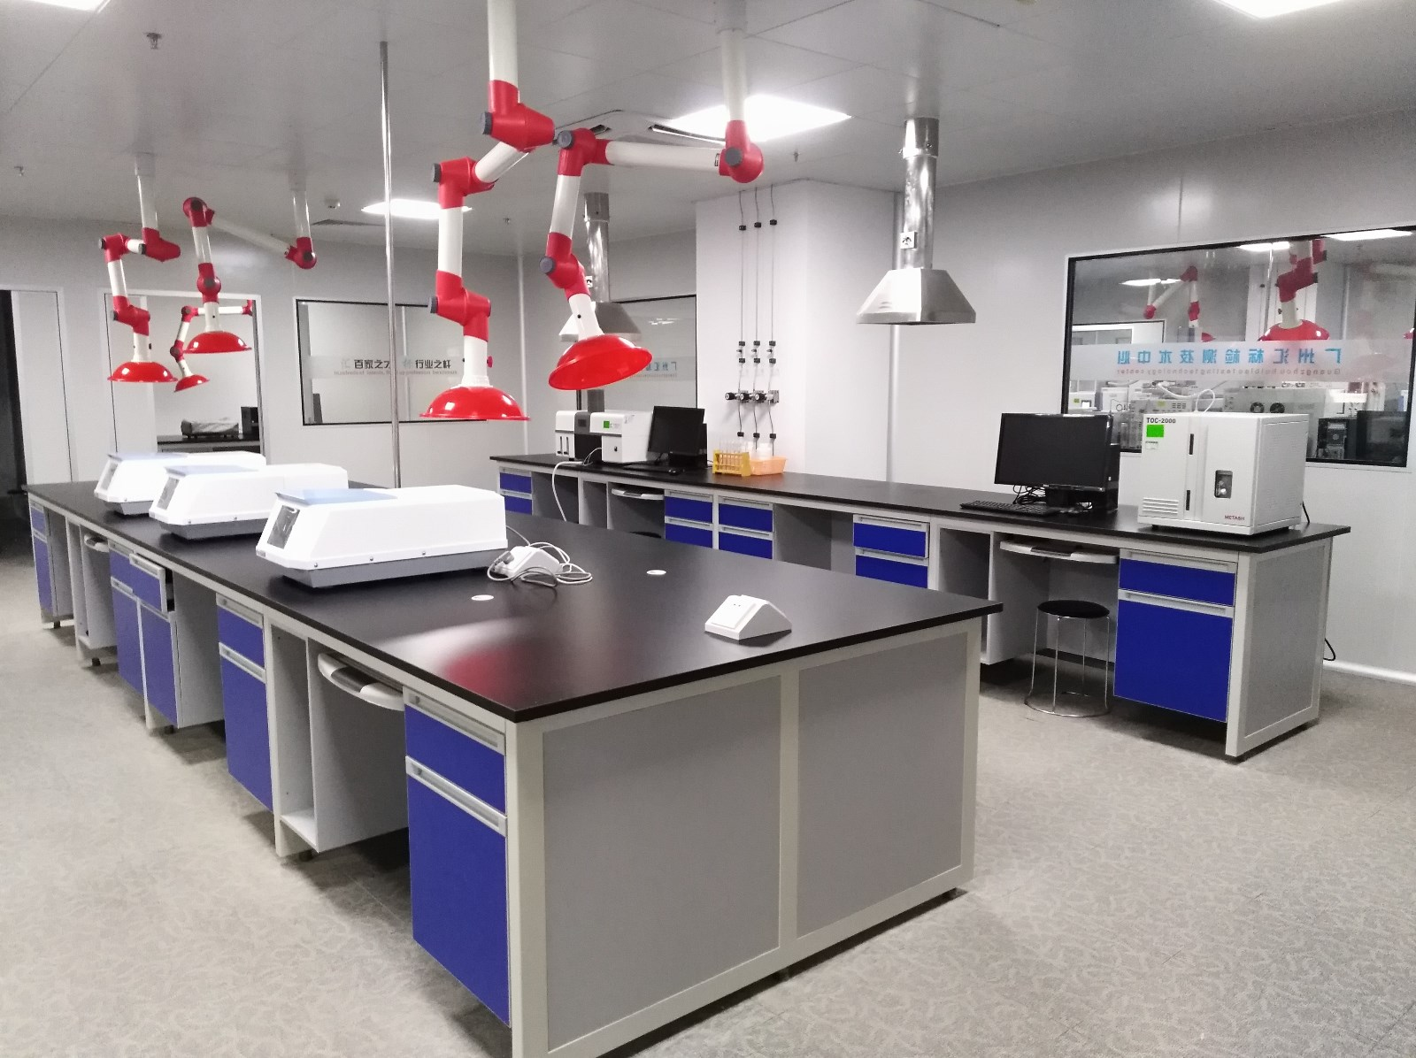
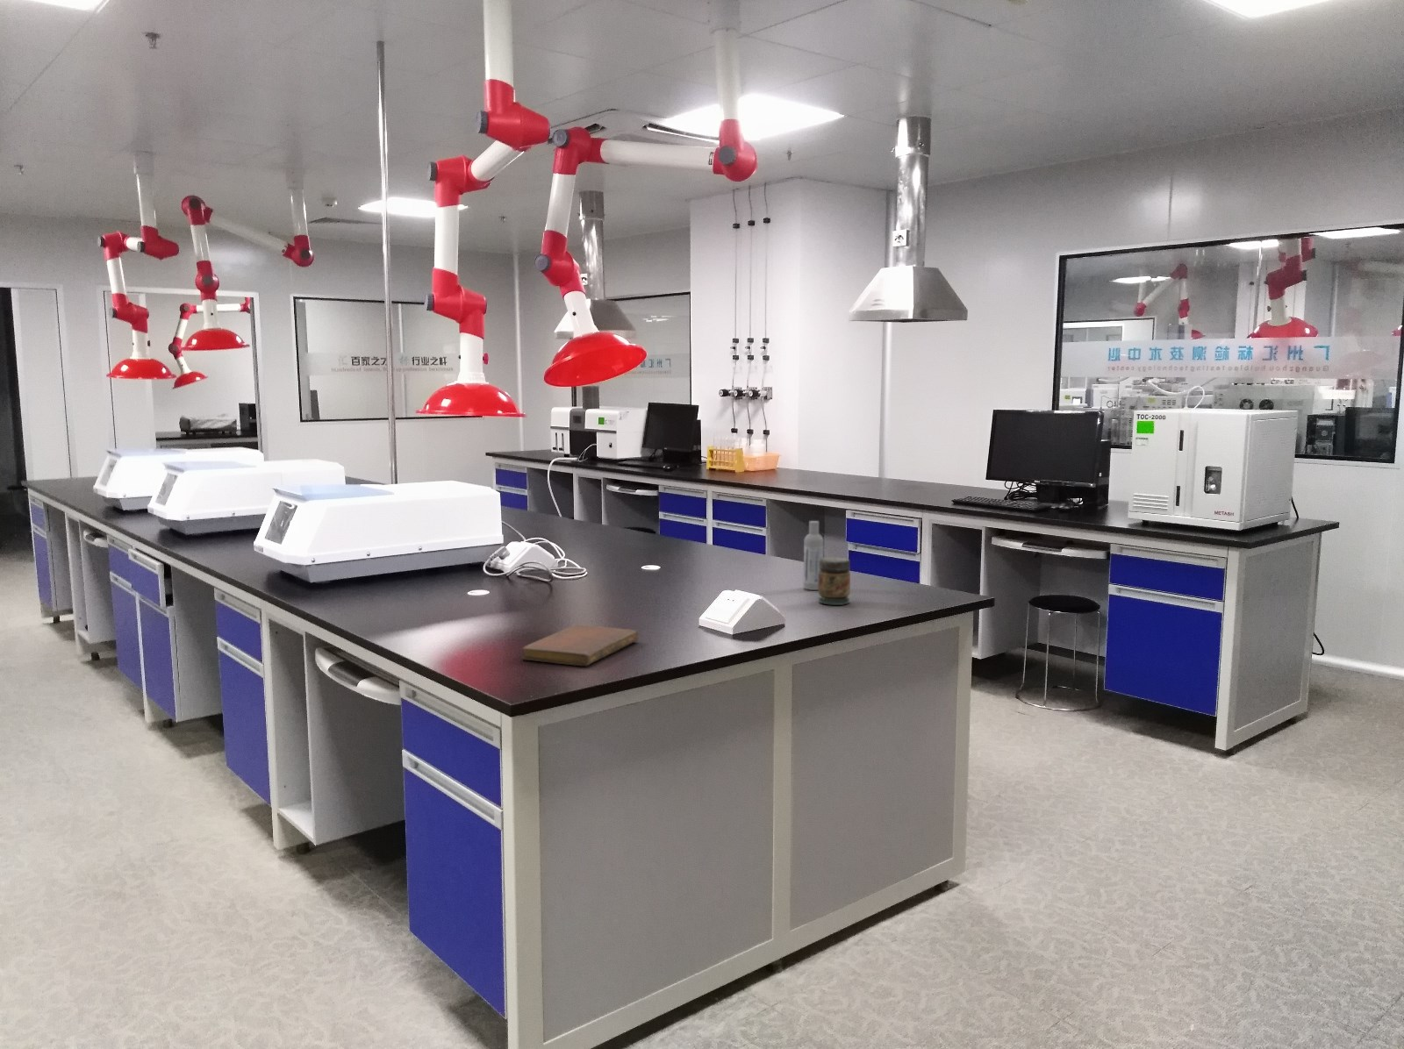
+ notebook [520,624,639,667]
+ bottle [803,520,824,591]
+ jar [817,556,851,606]
